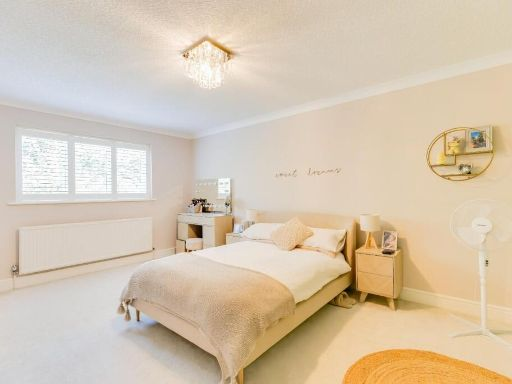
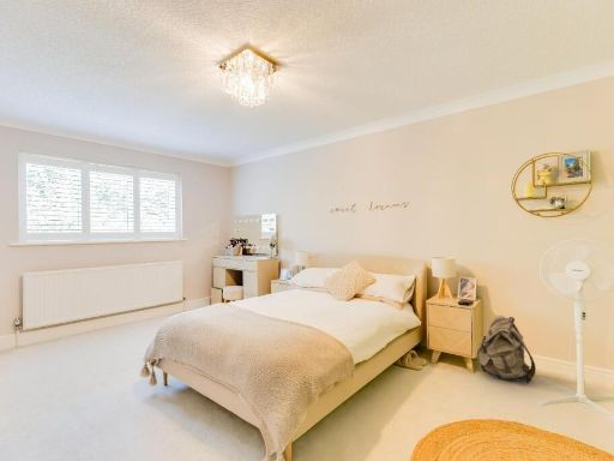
+ backpack [476,315,537,384]
